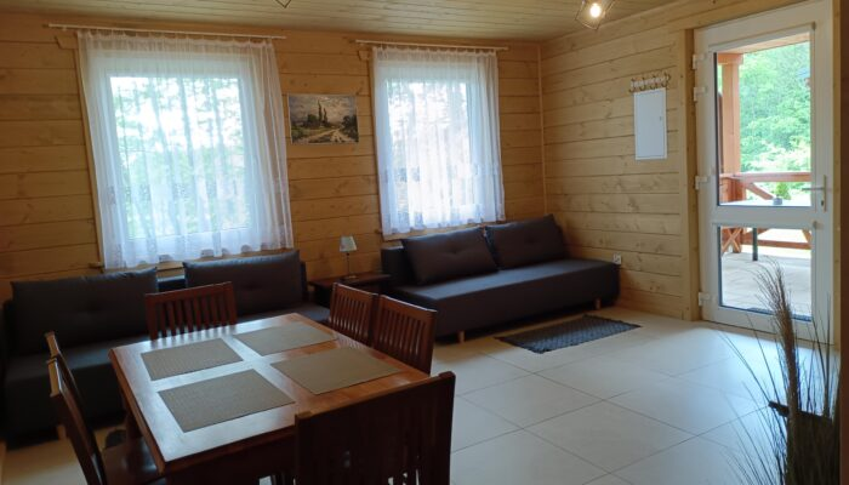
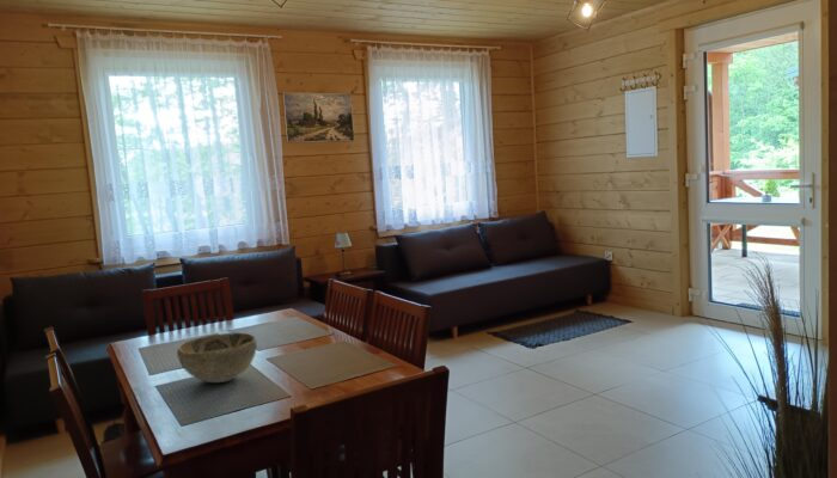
+ decorative bowl [176,331,258,384]
